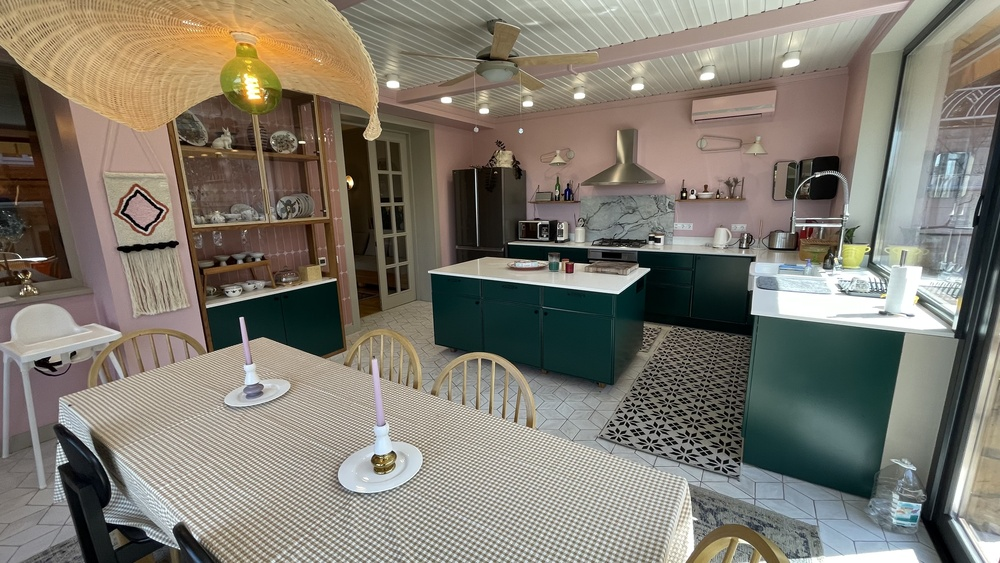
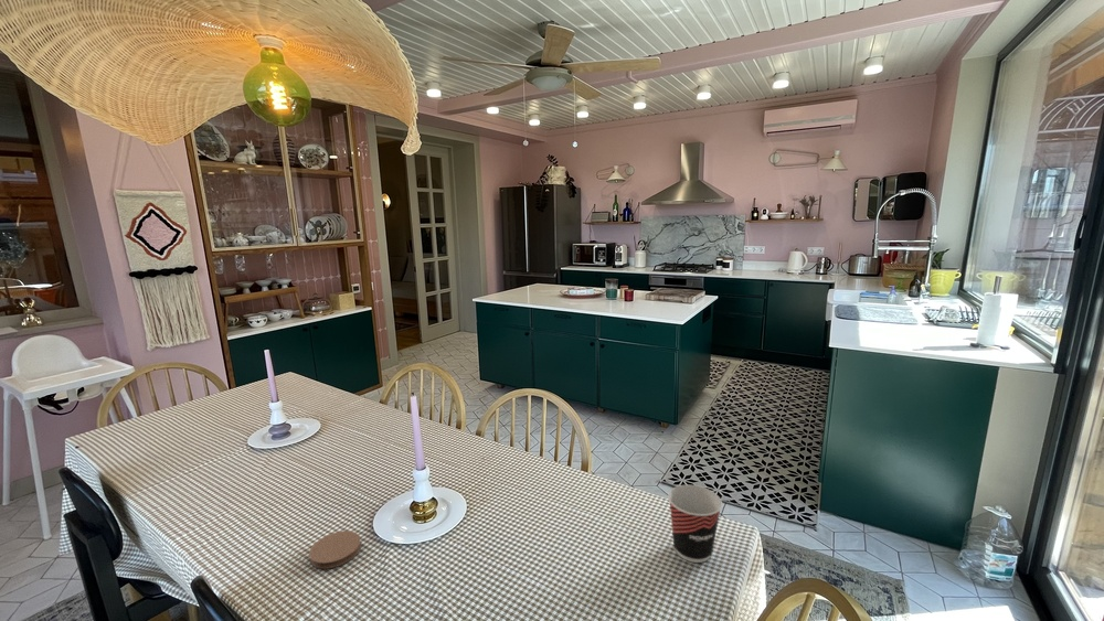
+ coaster [308,529,362,570]
+ cup [667,484,723,564]
